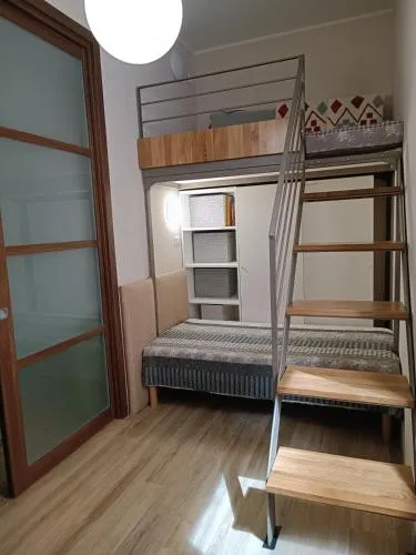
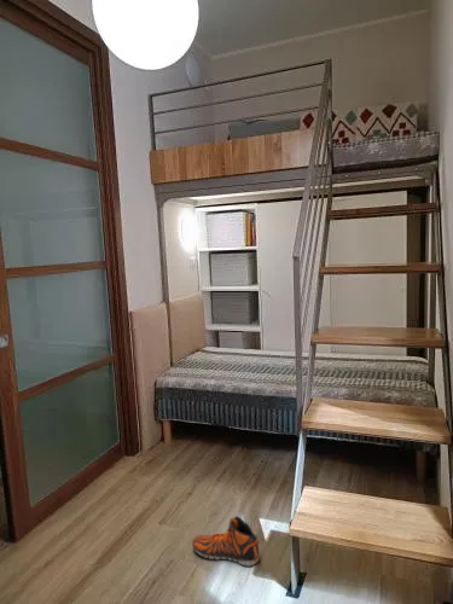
+ sneaker [191,516,261,568]
